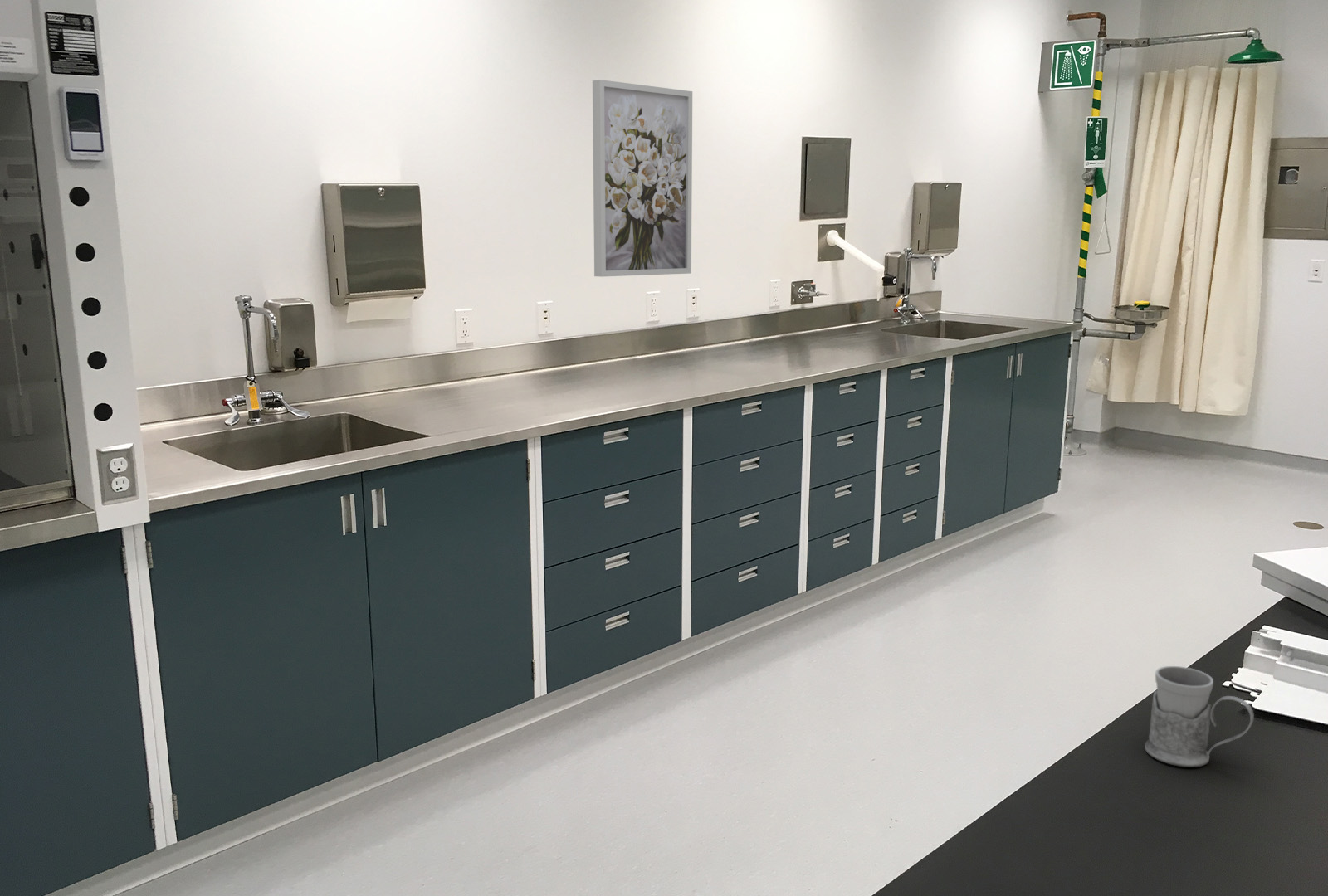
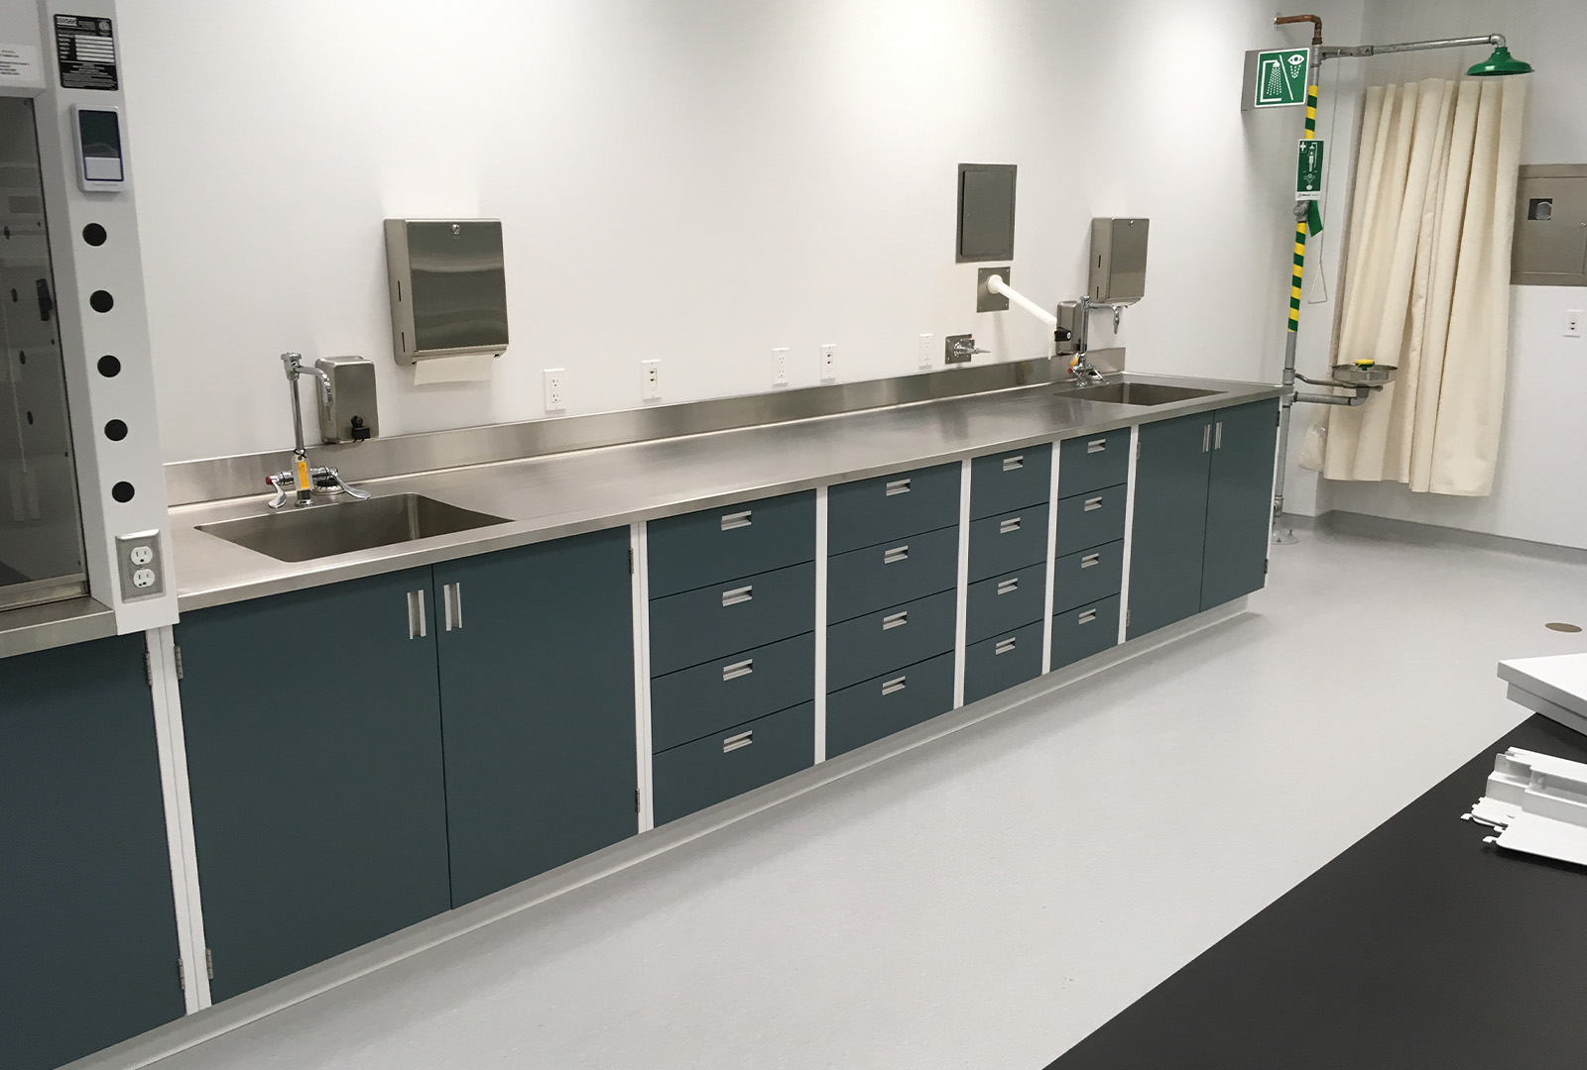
- wall art [592,79,693,278]
- mug [1144,665,1255,767]
